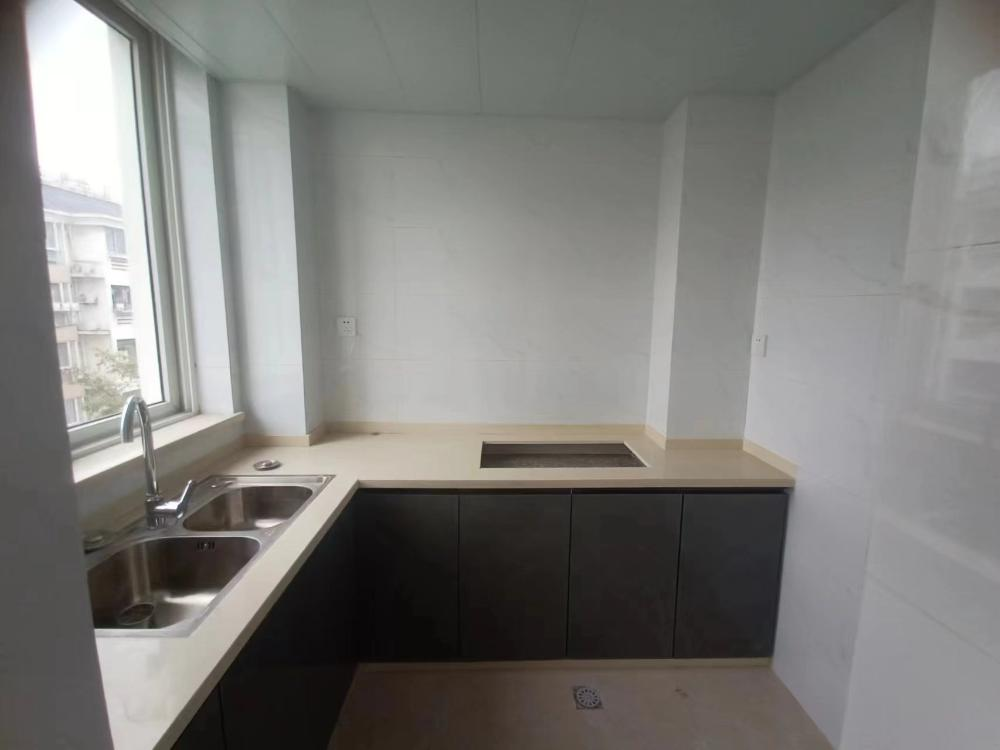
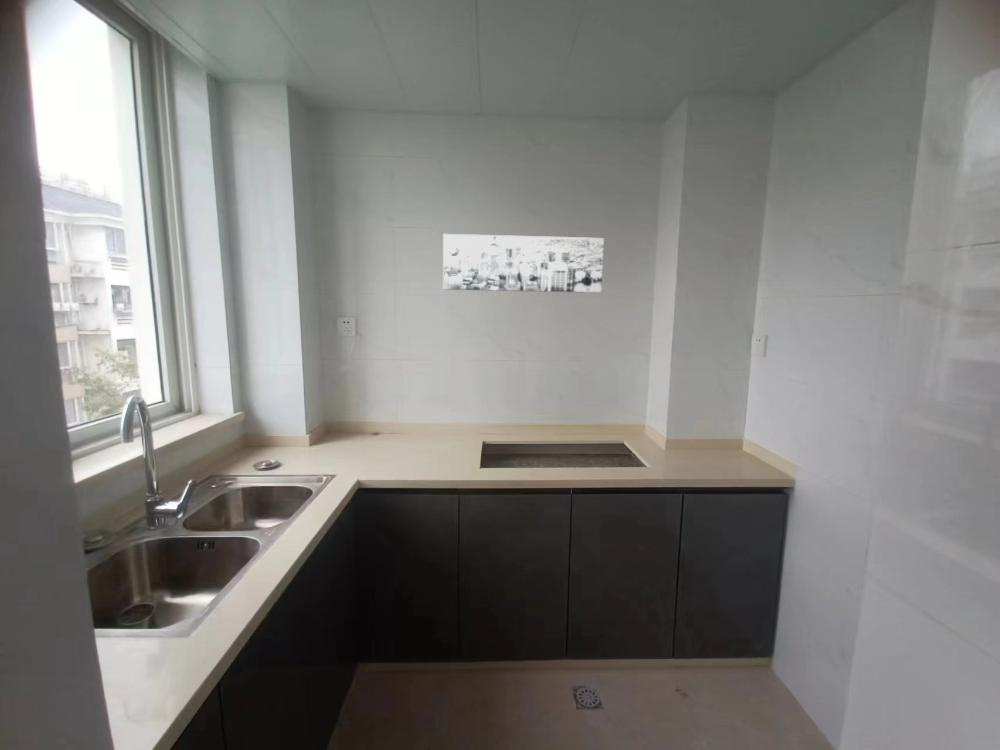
+ wall art [442,233,605,294]
